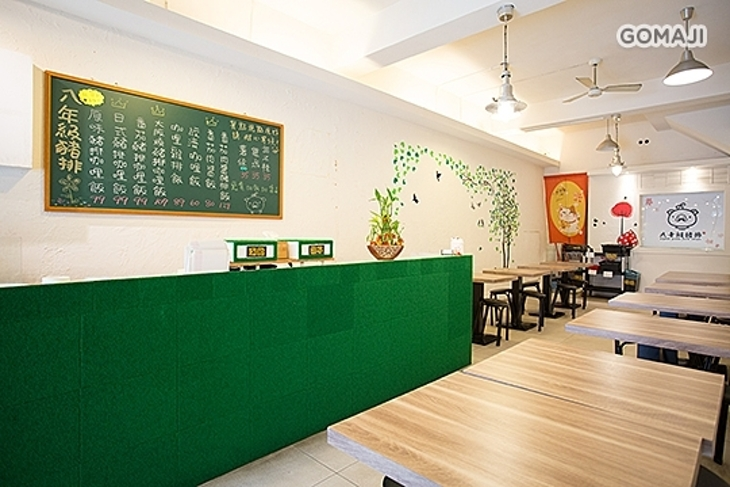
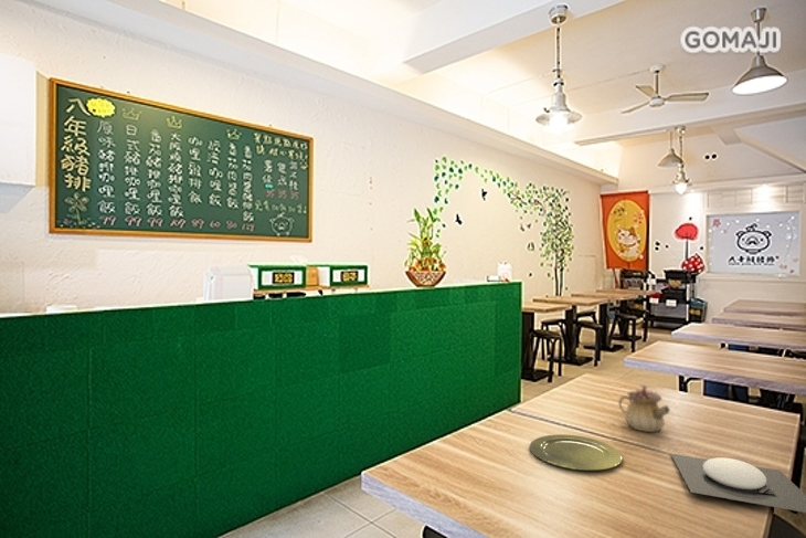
+ plate [670,453,806,514]
+ teapot [617,383,671,433]
+ plate [529,433,624,472]
